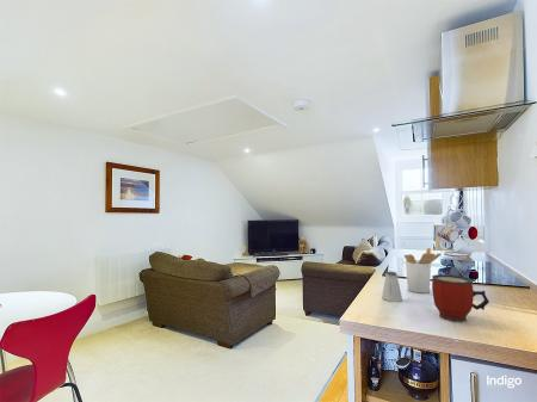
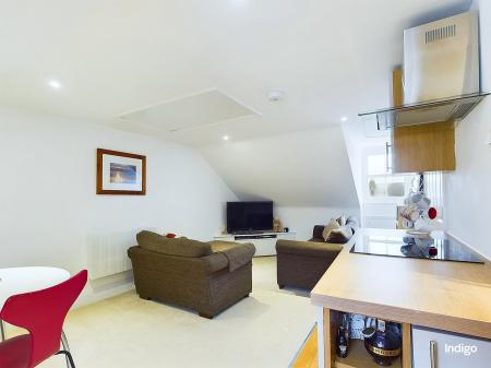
- mug [431,273,490,323]
- saltshaker [381,271,403,303]
- utensil holder [403,247,443,295]
